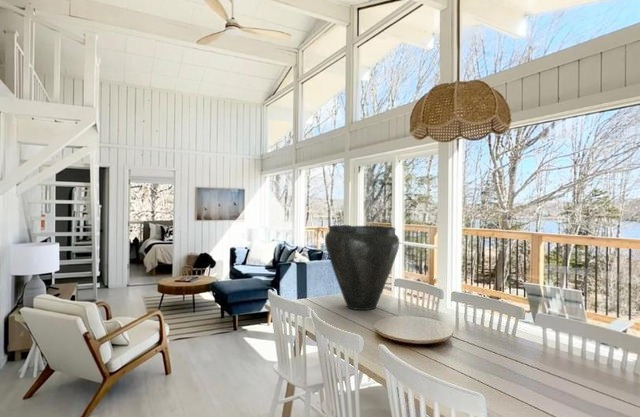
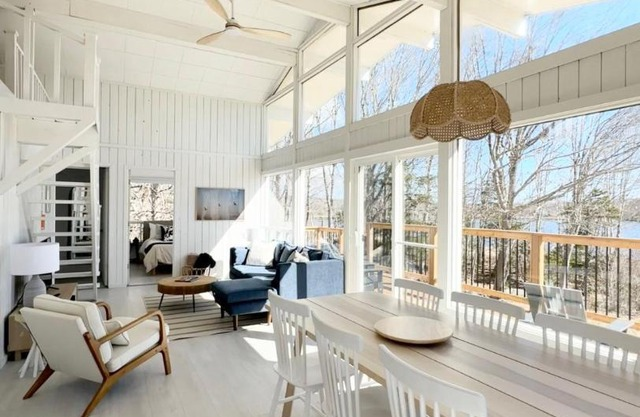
- vase [324,224,400,311]
